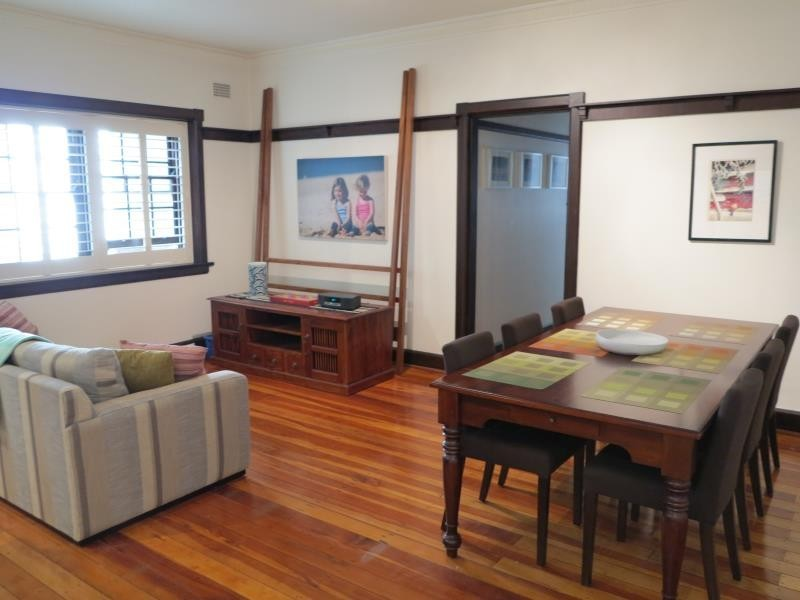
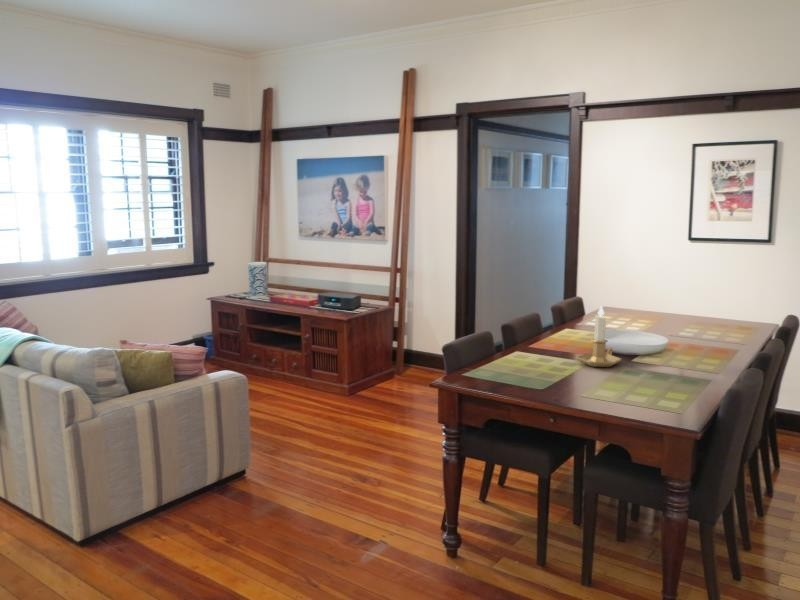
+ candlestick [575,305,623,368]
